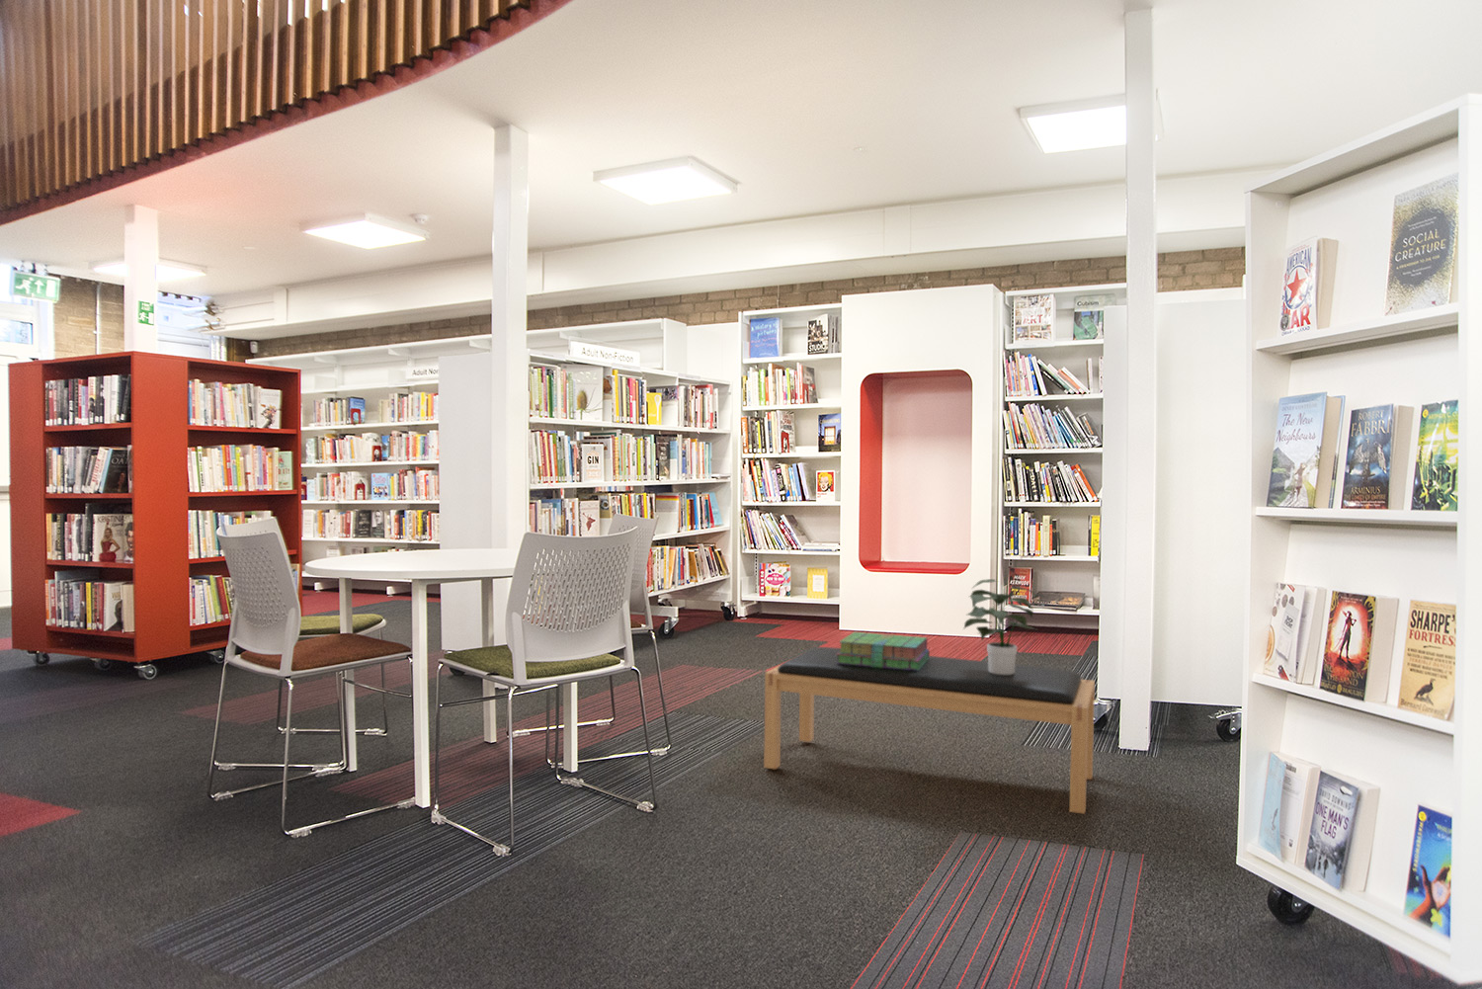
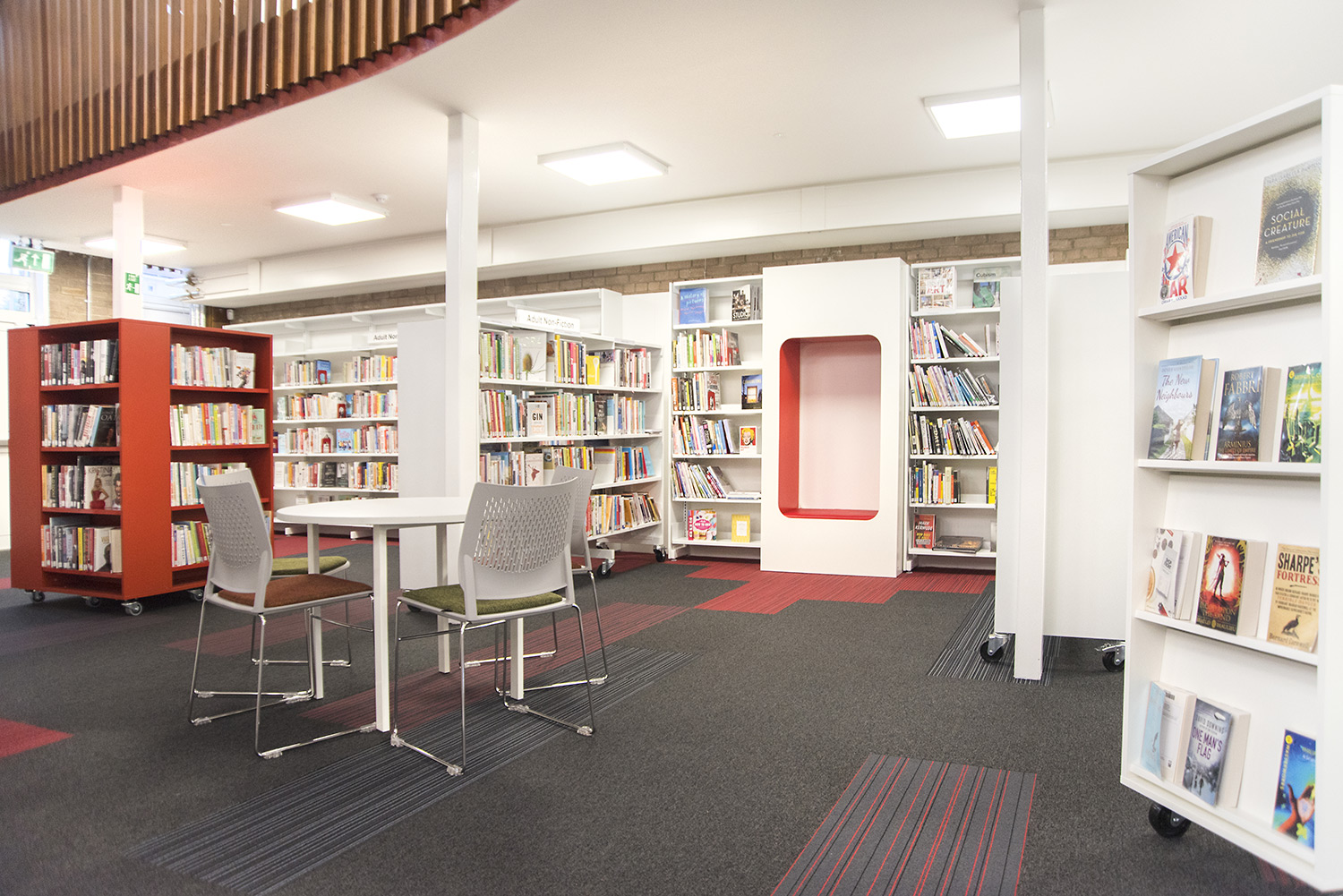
- potted plant [962,578,1038,674]
- bench [763,646,1096,815]
- stack of books [836,631,930,671]
